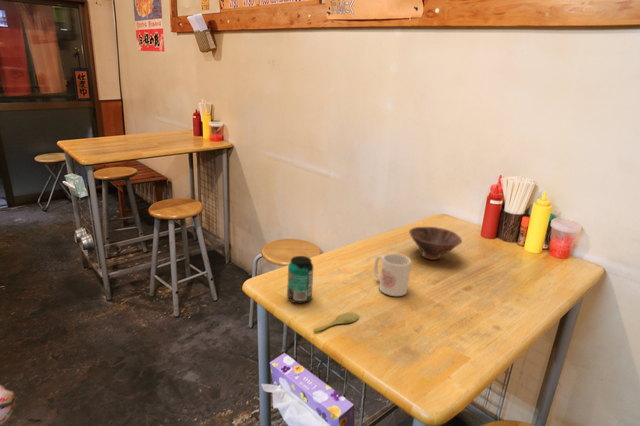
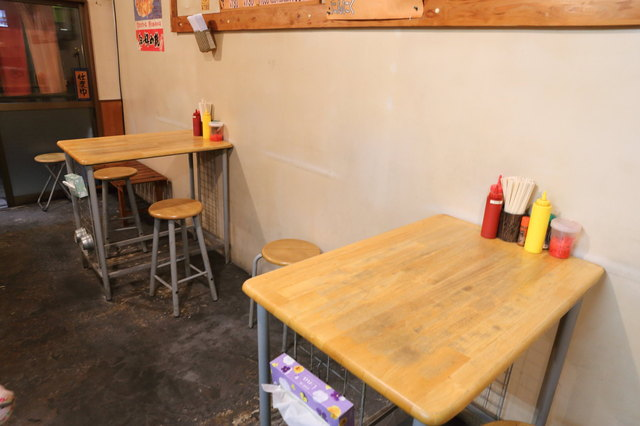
- spoon [313,312,360,333]
- bowl [408,226,463,261]
- beverage can [286,255,314,305]
- mug [373,253,412,297]
